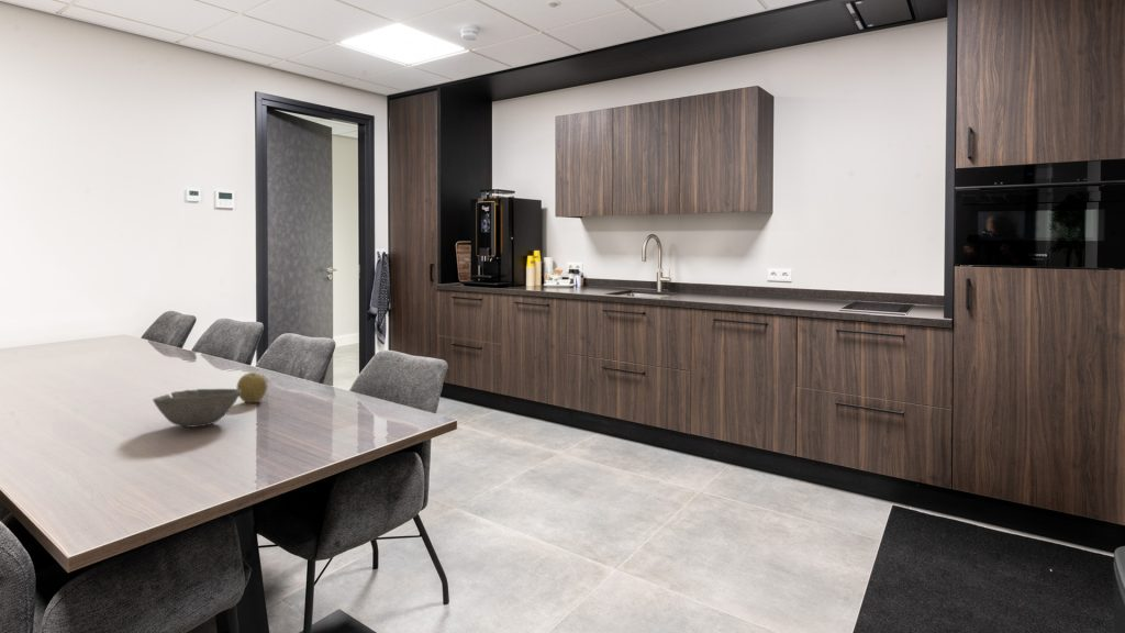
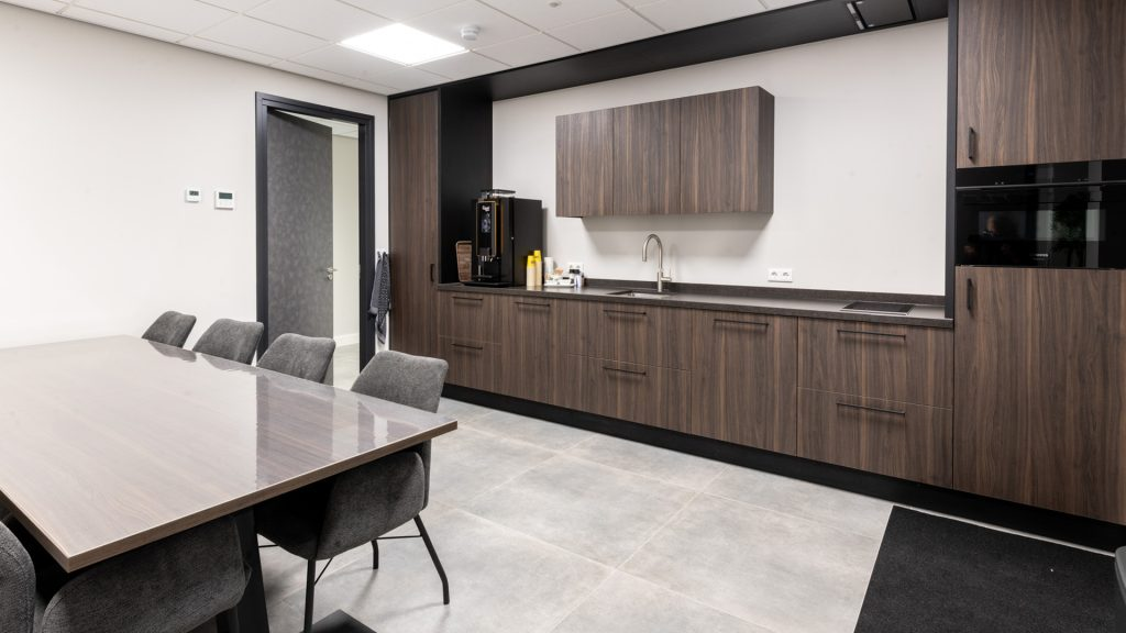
- fruit [236,371,268,403]
- bowl [152,388,241,429]
